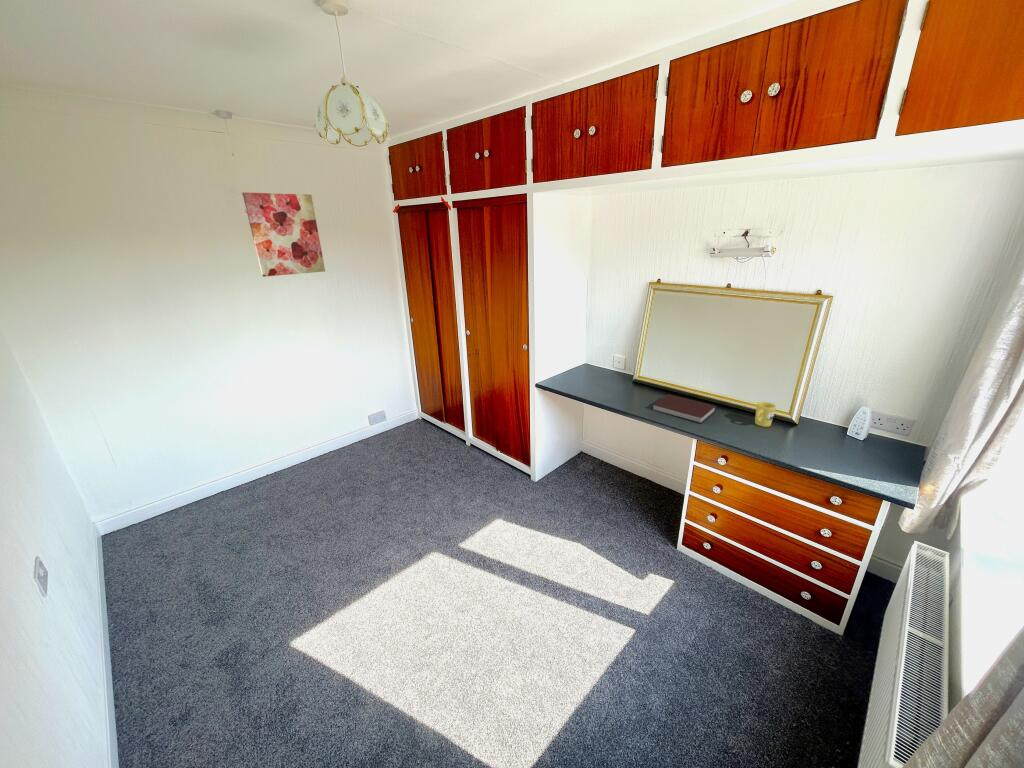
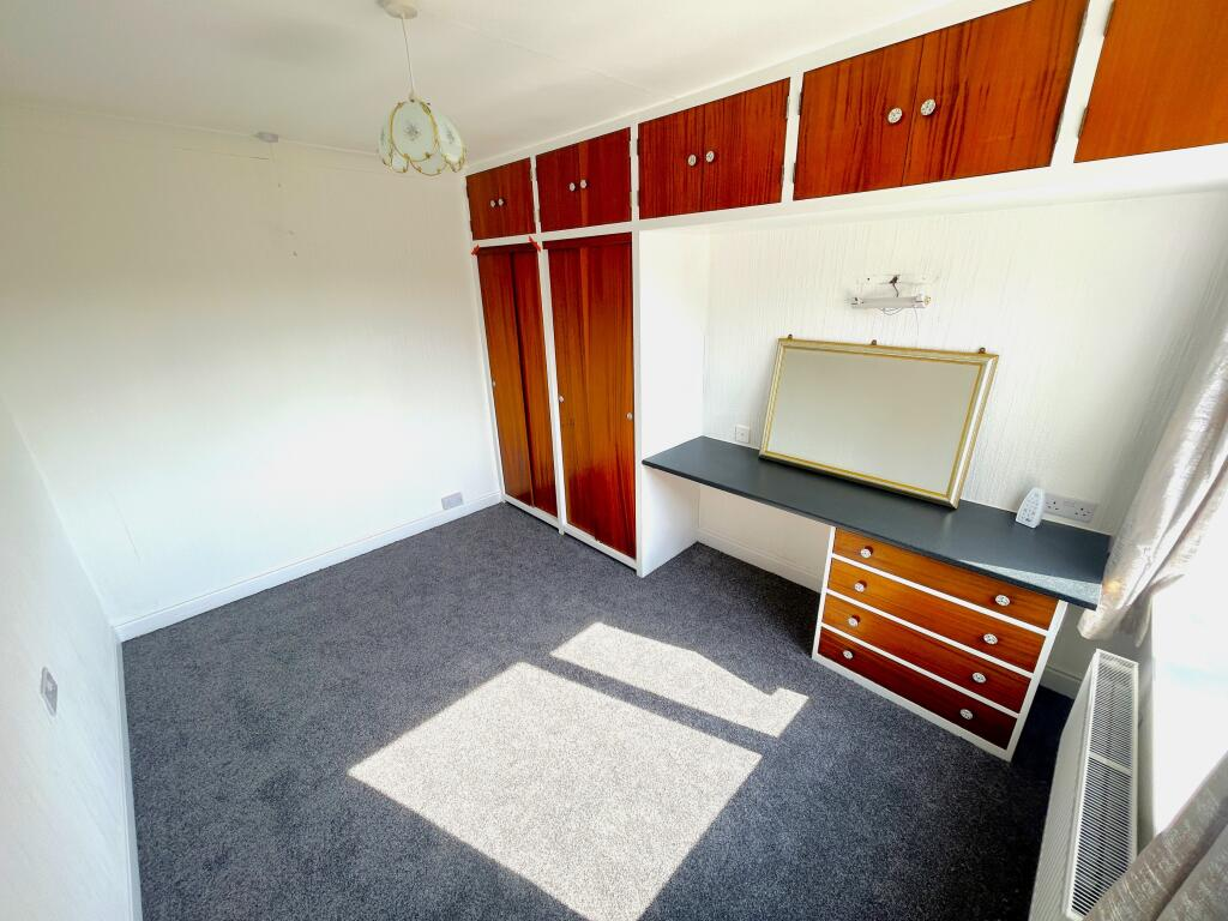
- wall art [241,191,326,278]
- notebook [651,393,717,424]
- mug [754,401,777,428]
